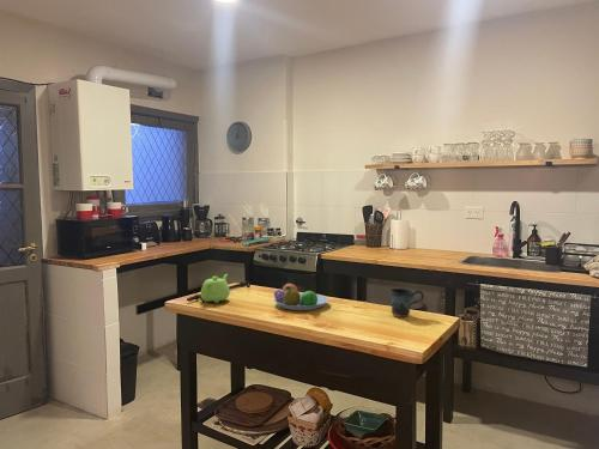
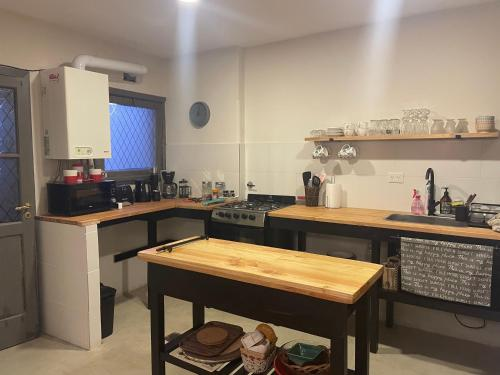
- teapot [200,273,231,304]
- fruit bowl [273,281,329,311]
- mug [389,287,425,318]
